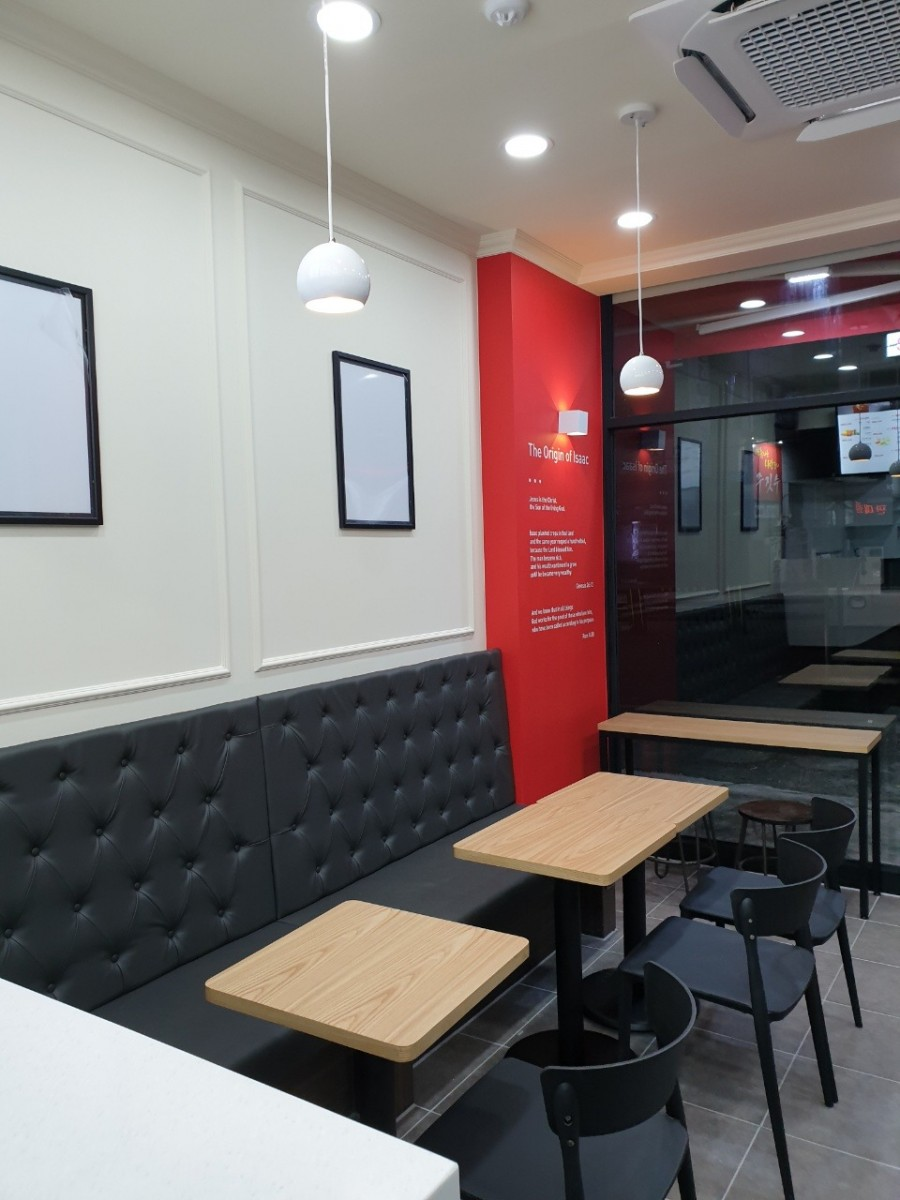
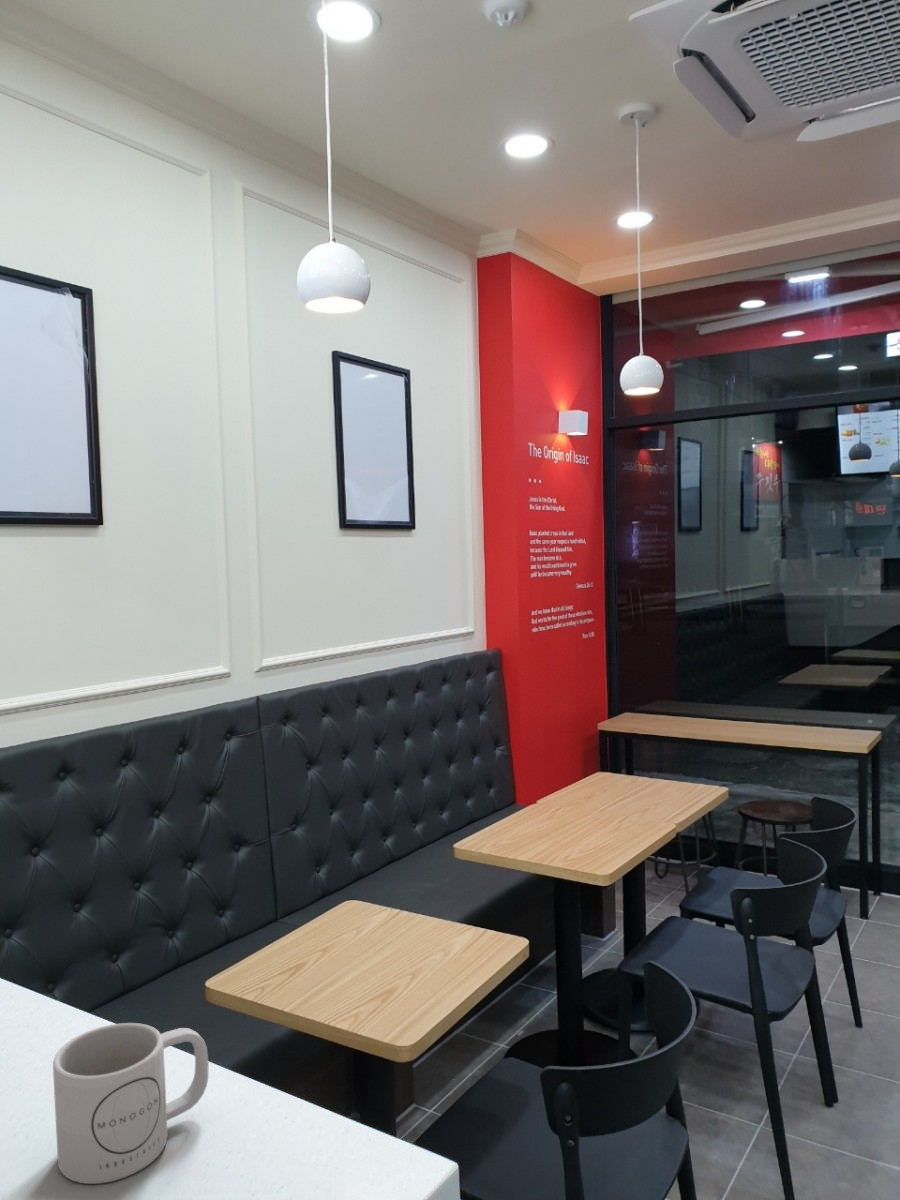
+ mug [52,1022,210,1185]
